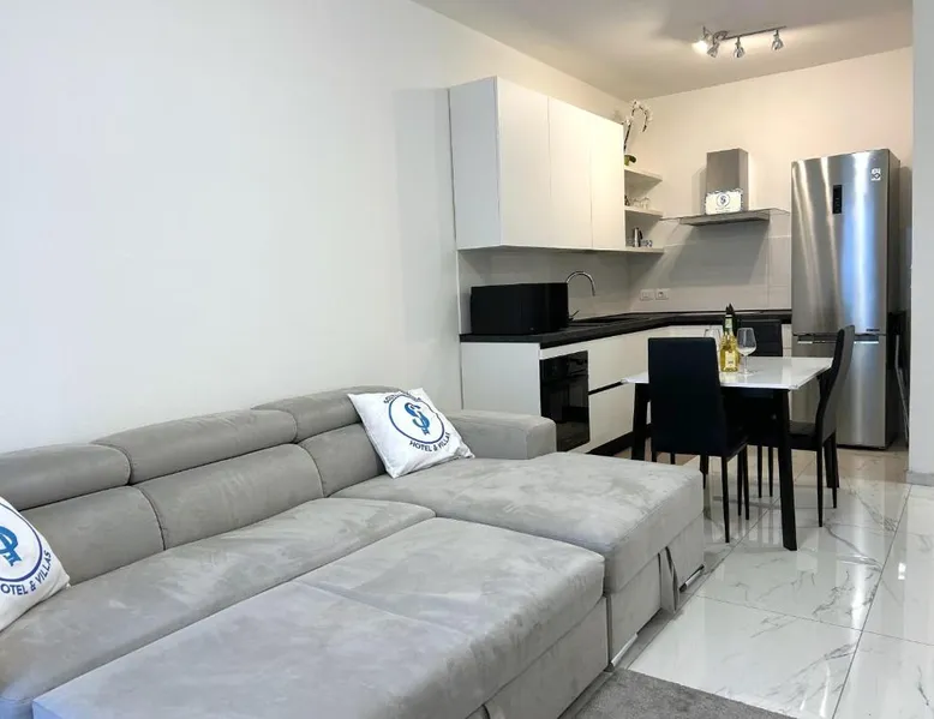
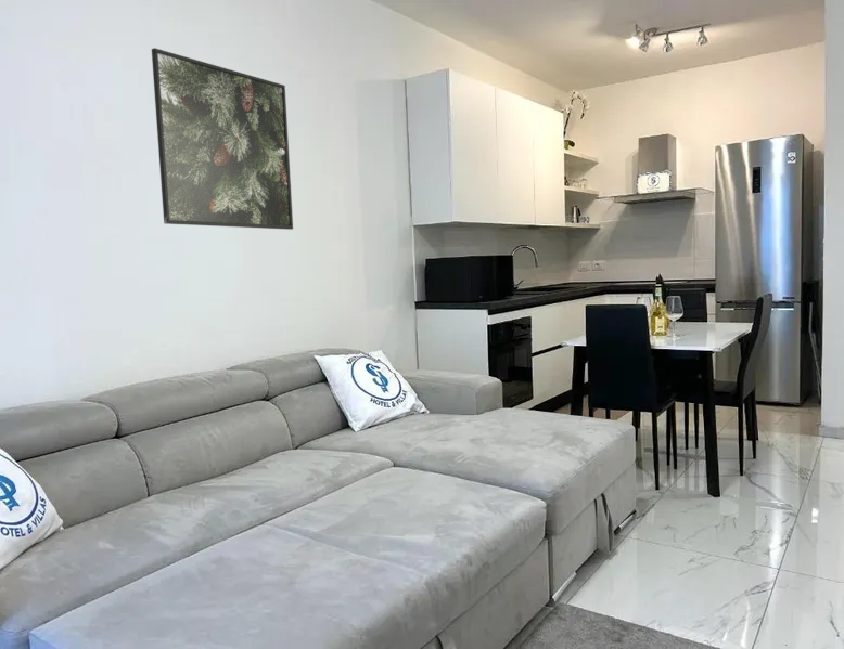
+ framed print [151,47,294,231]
